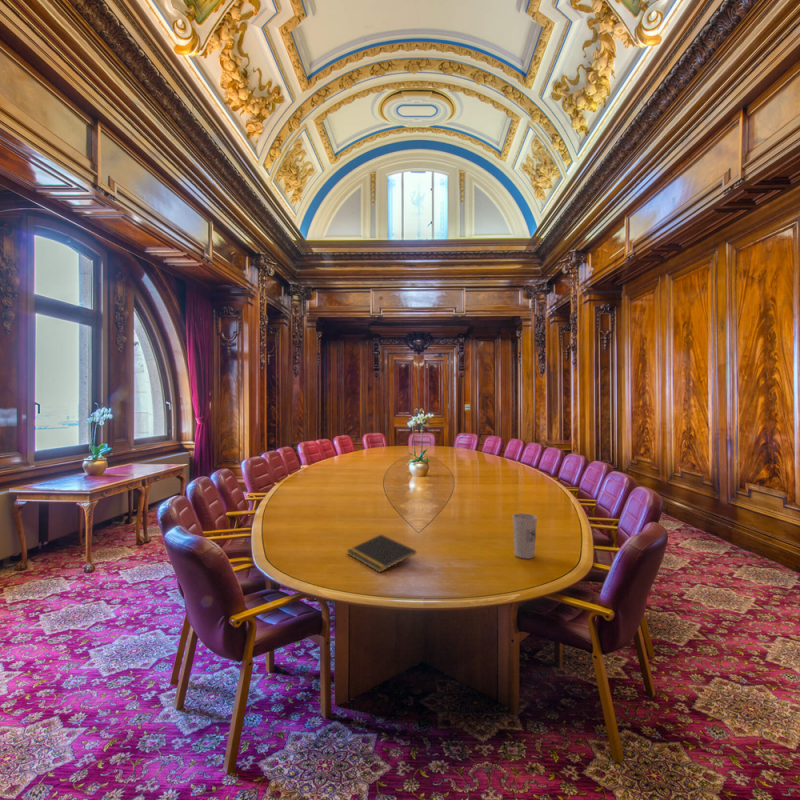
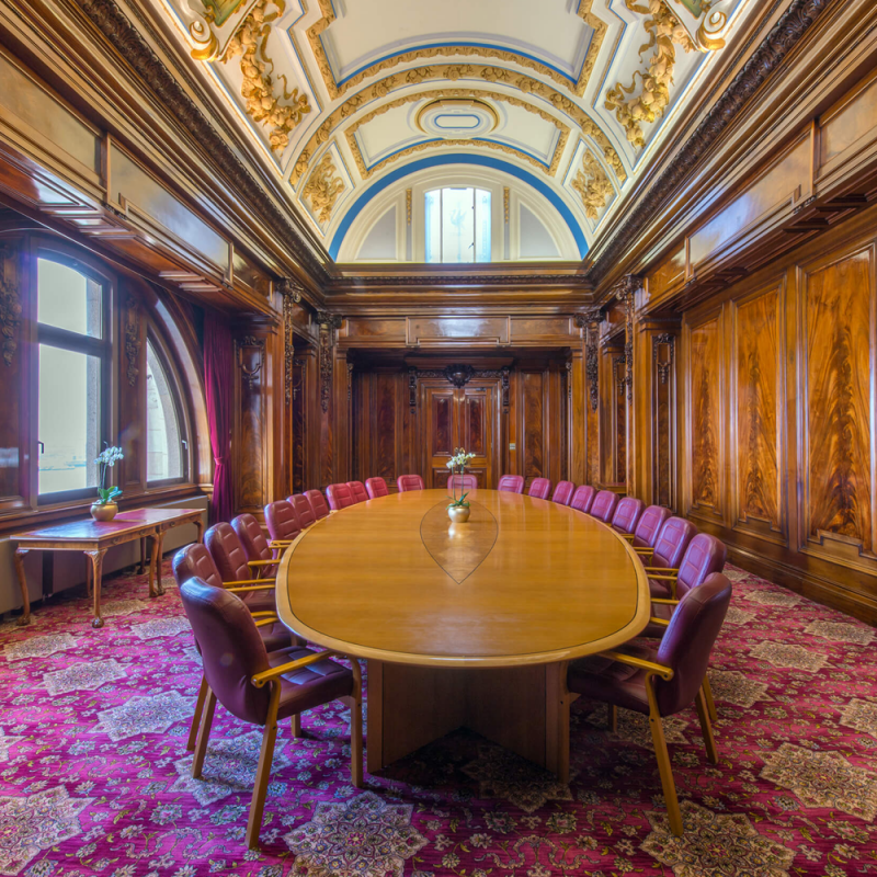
- cup [511,512,538,560]
- notepad [346,534,417,573]
